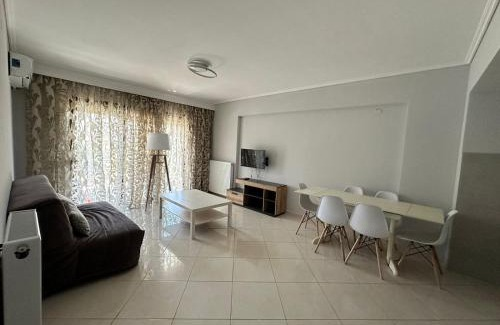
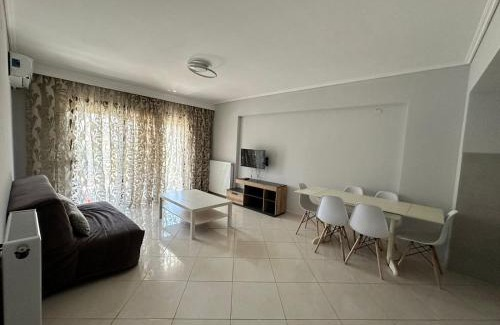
- floor lamp [128,132,172,212]
